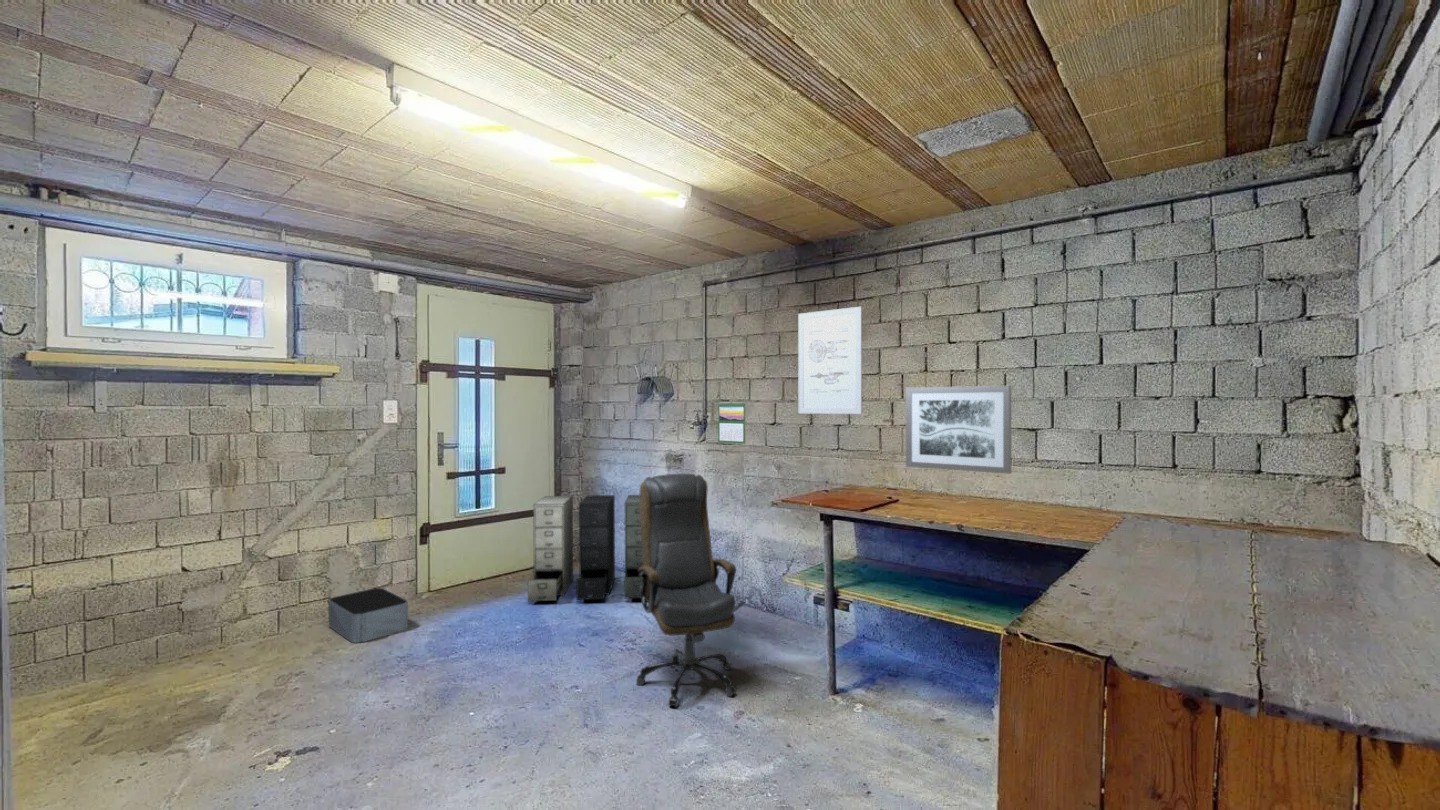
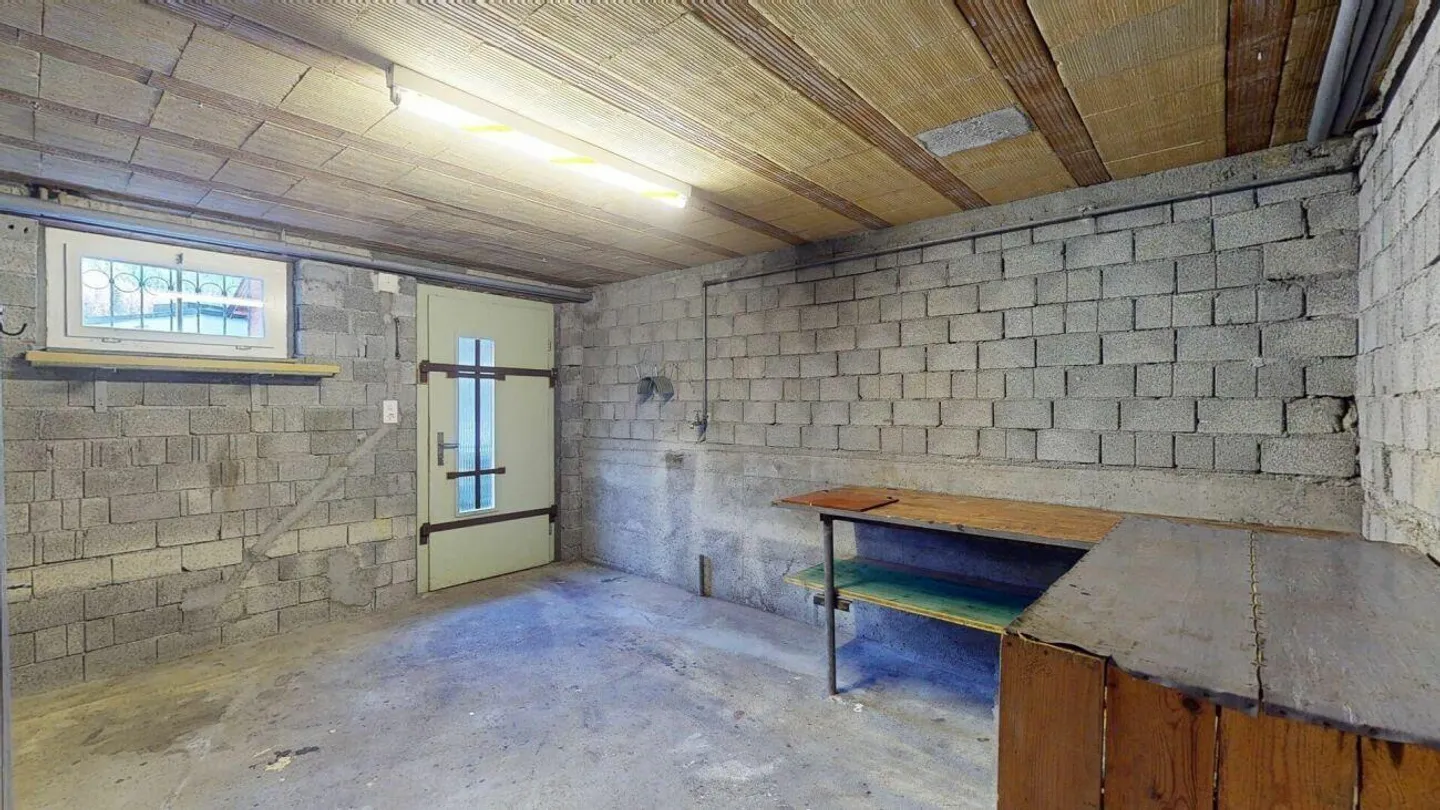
- wall art [797,306,863,415]
- calendar [717,401,746,445]
- filing cabinet [527,494,643,602]
- storage bin [328,587,409,644]
- wall art [905,385,1012,475]
- office chair [635,473,746,708]
